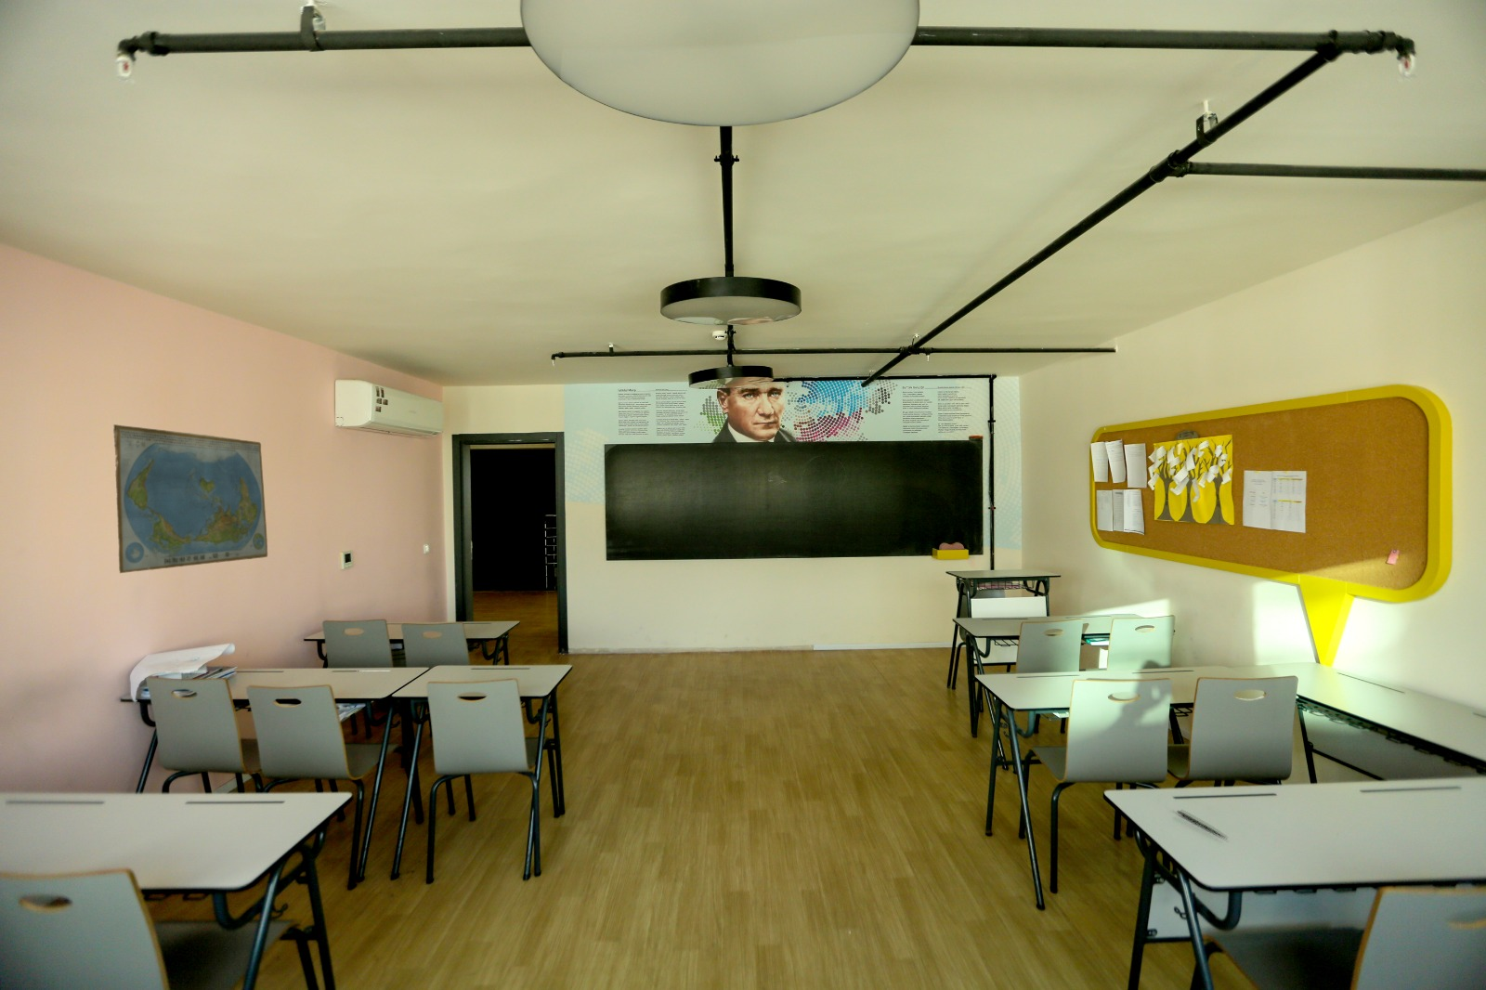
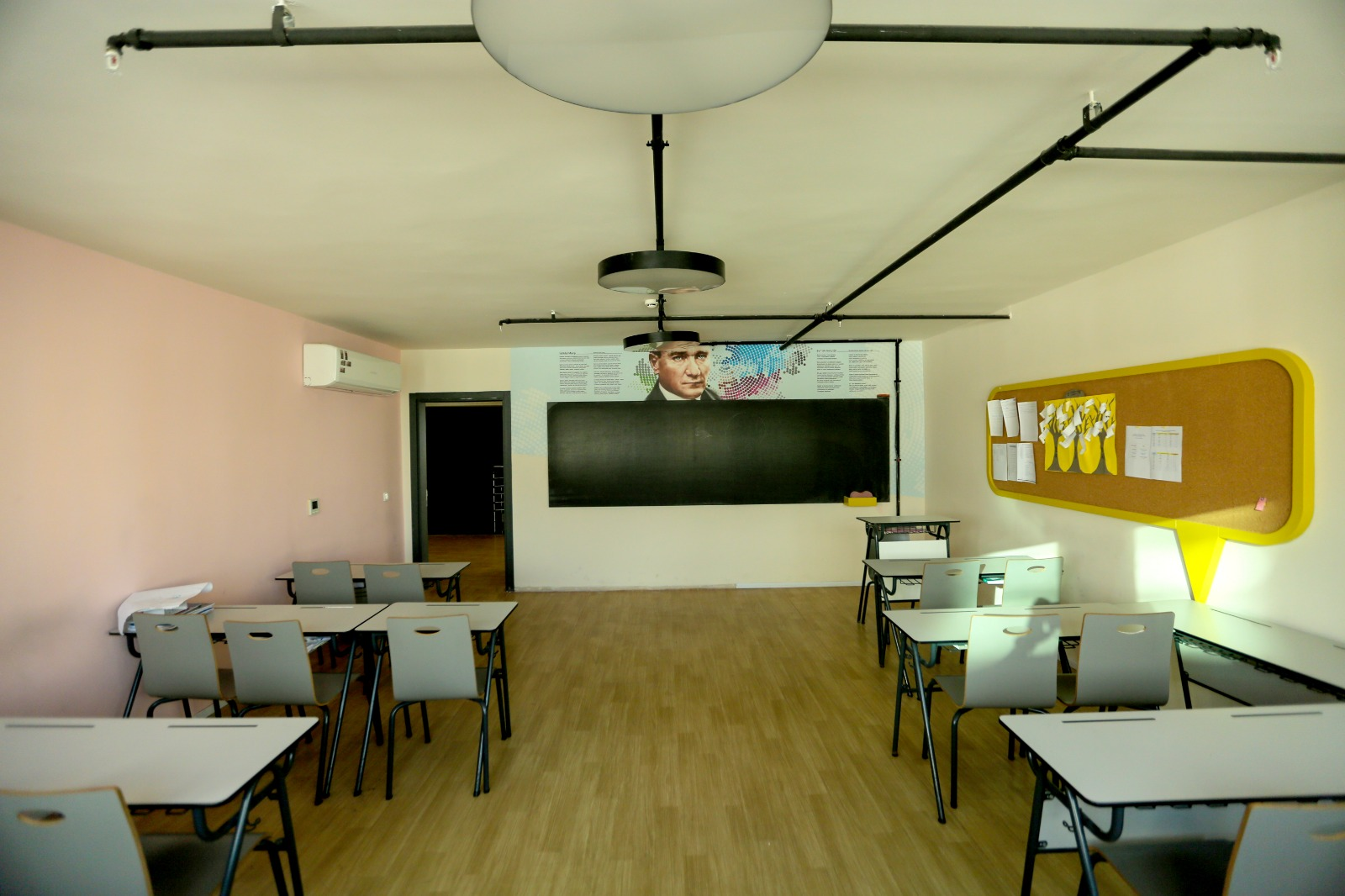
- pen [1176,810,1226,840]
- world map [113,423,268,573]
